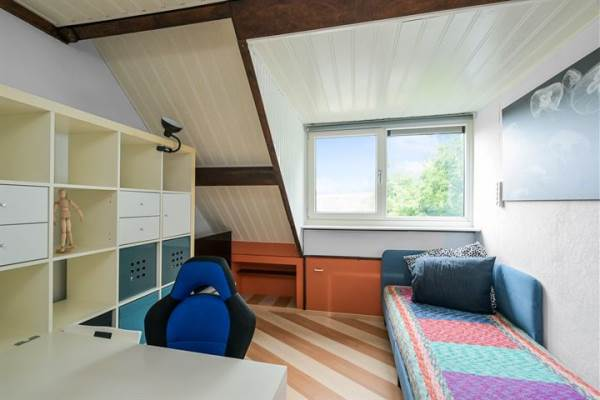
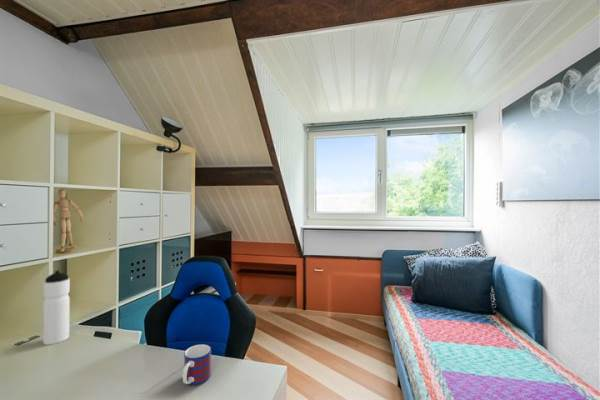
+ mug [182,343,212,386]
+ water bottle [42,269,71,346]
